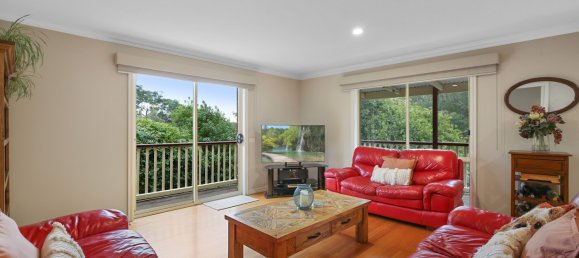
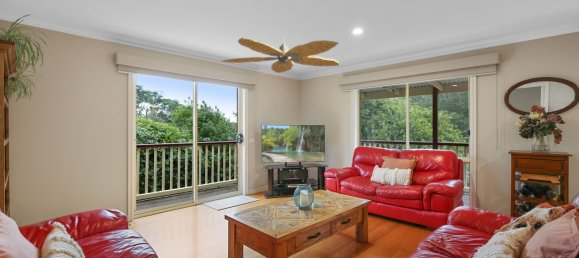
+ ceiling fan [221,35,340,74]
